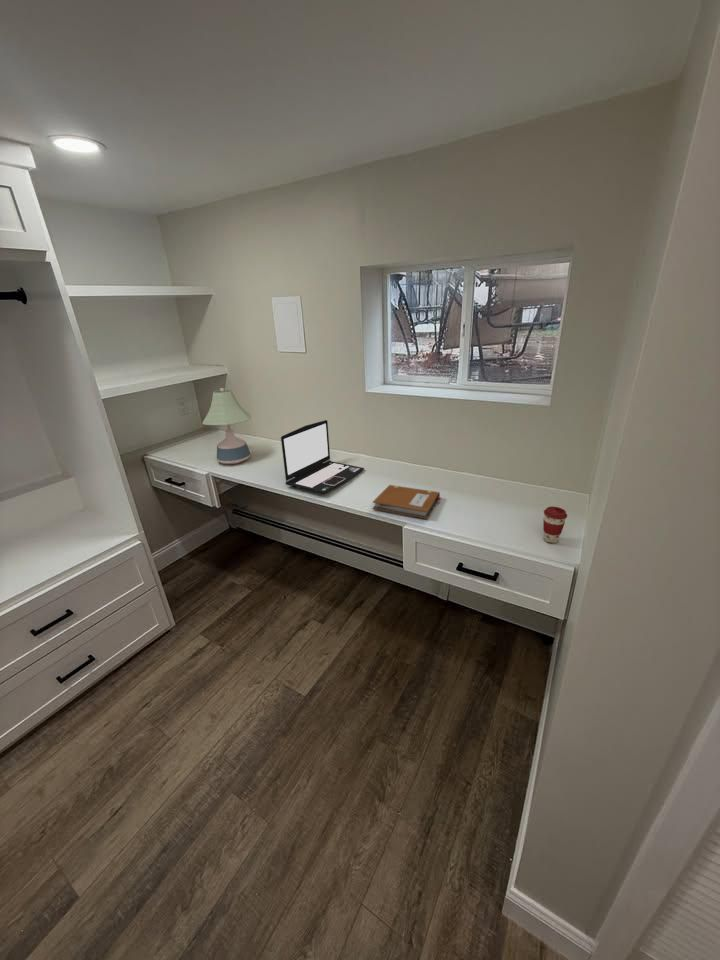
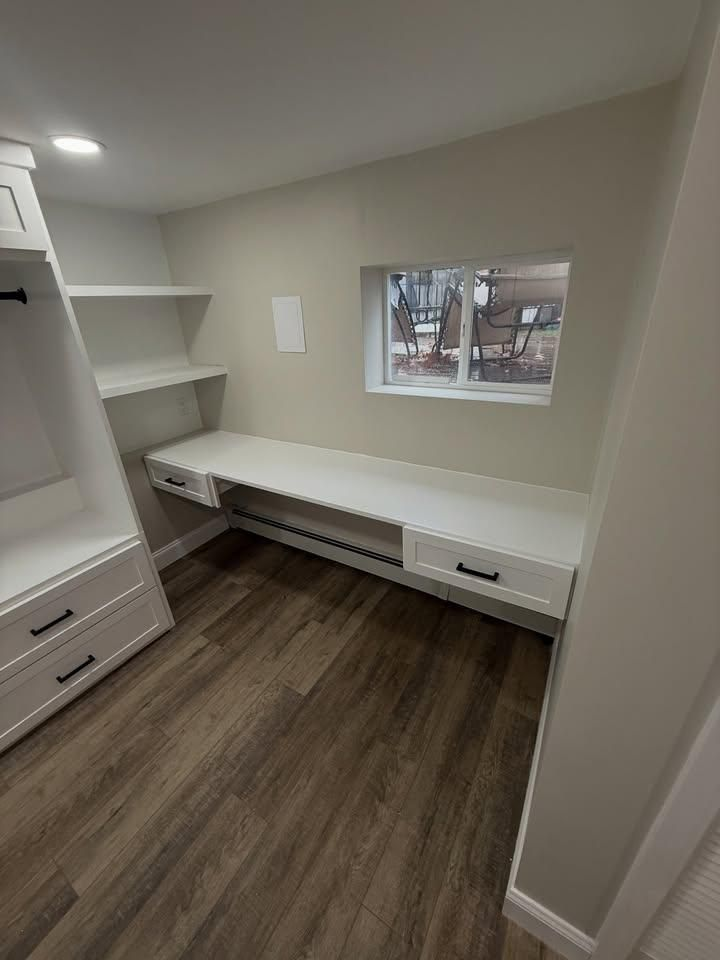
- coffee cup [542,506,568,544]
- notebook [372,484,442,520]
- desk lamp [202,387,252,465]
- laptop [280,419,365,494]
